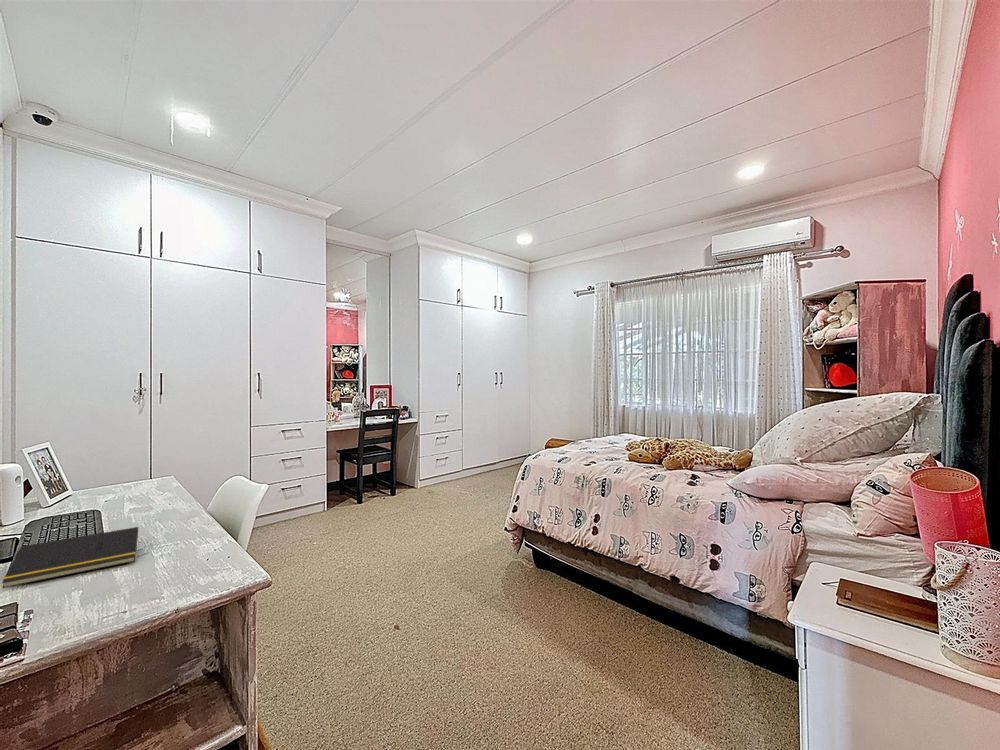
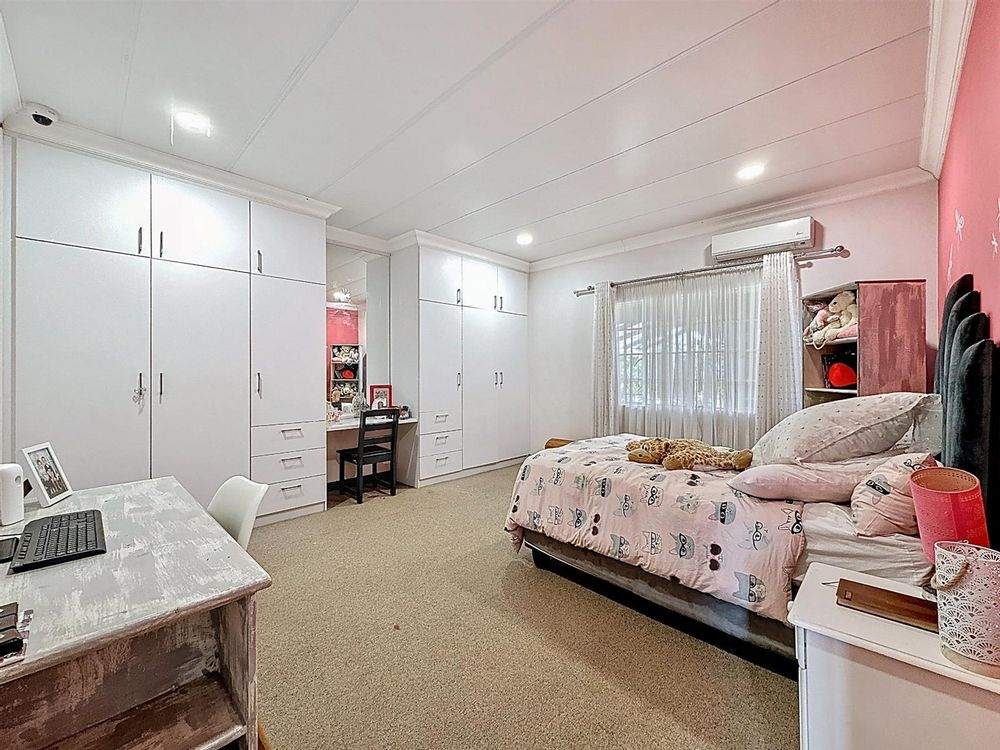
- notepad [1,526,139,589]
